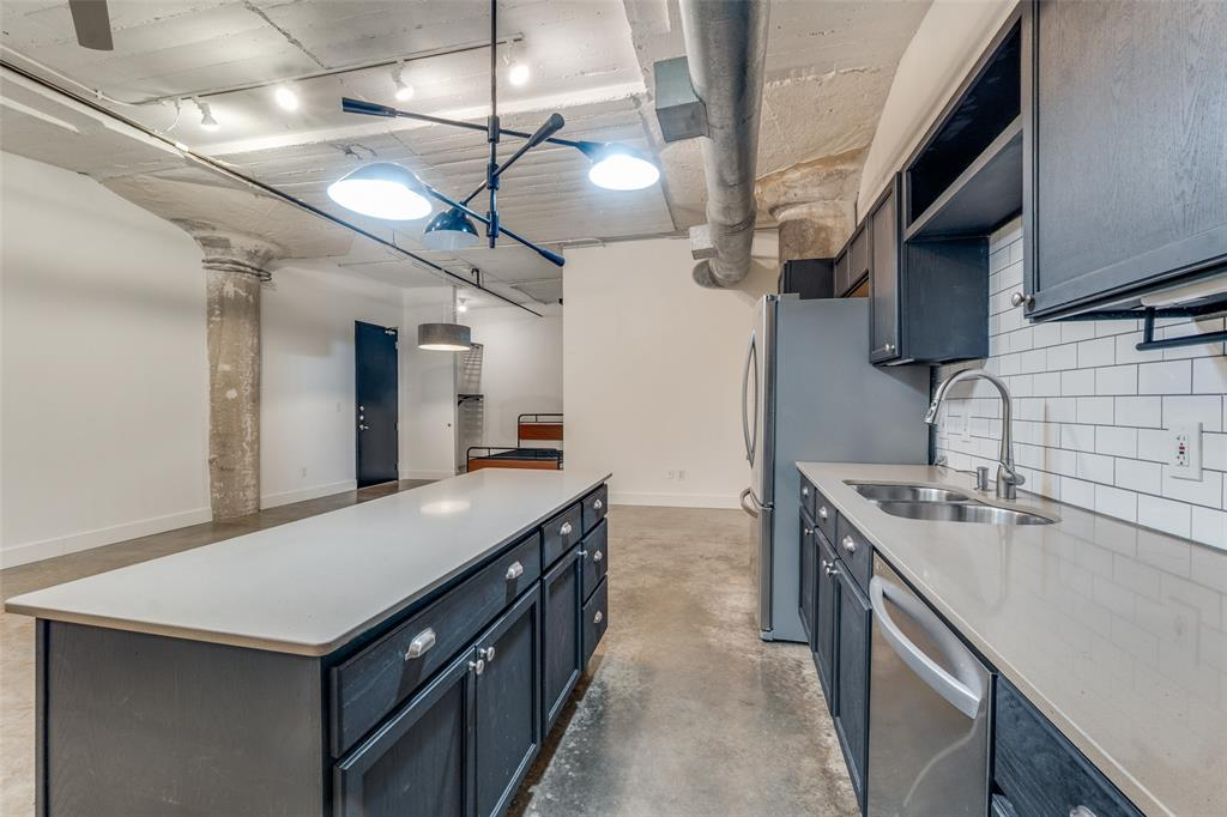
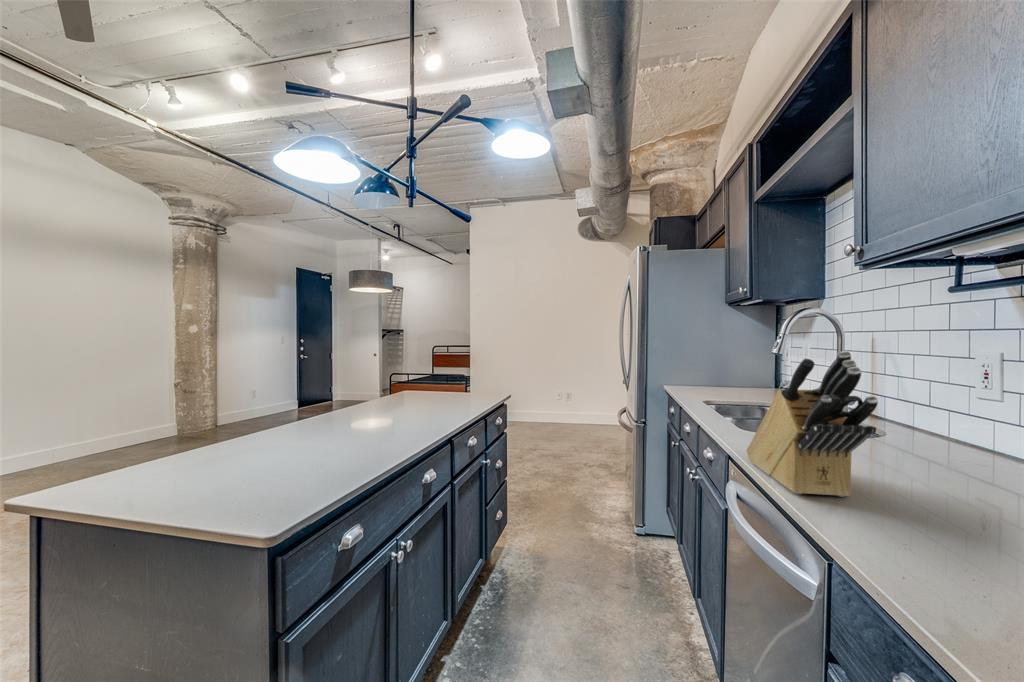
+ knife block [746,350,879,498]
